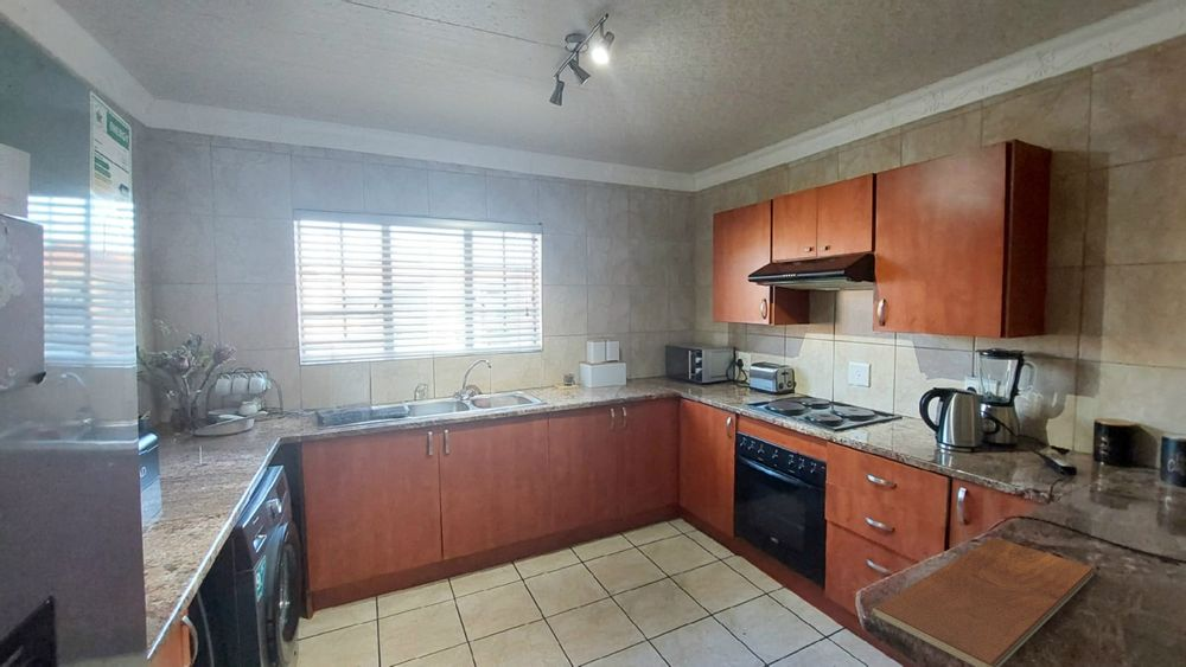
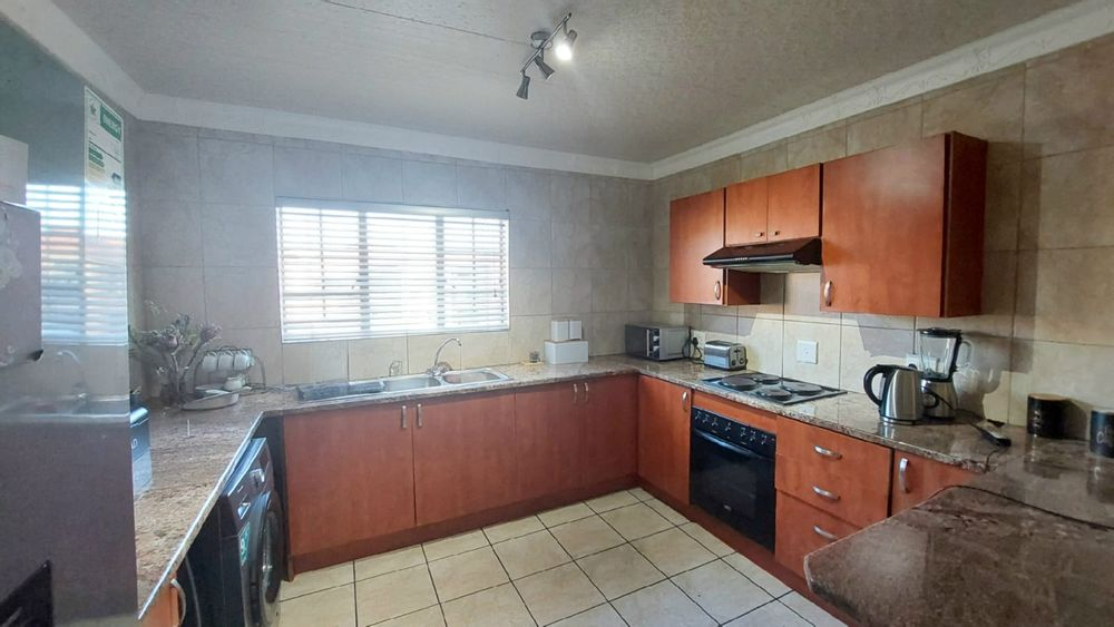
- chopping board [872,535,1095,667]
